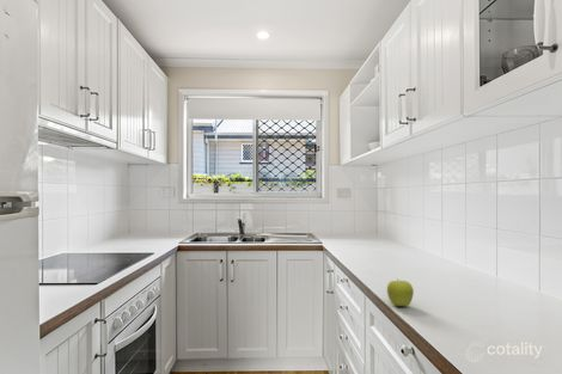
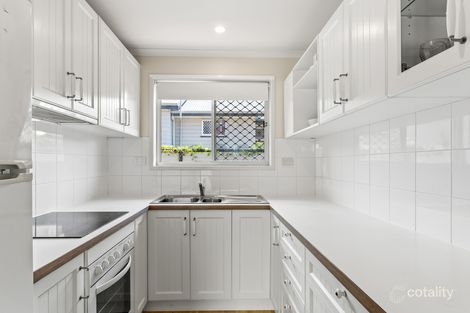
- fruit [386,278,415,307]
